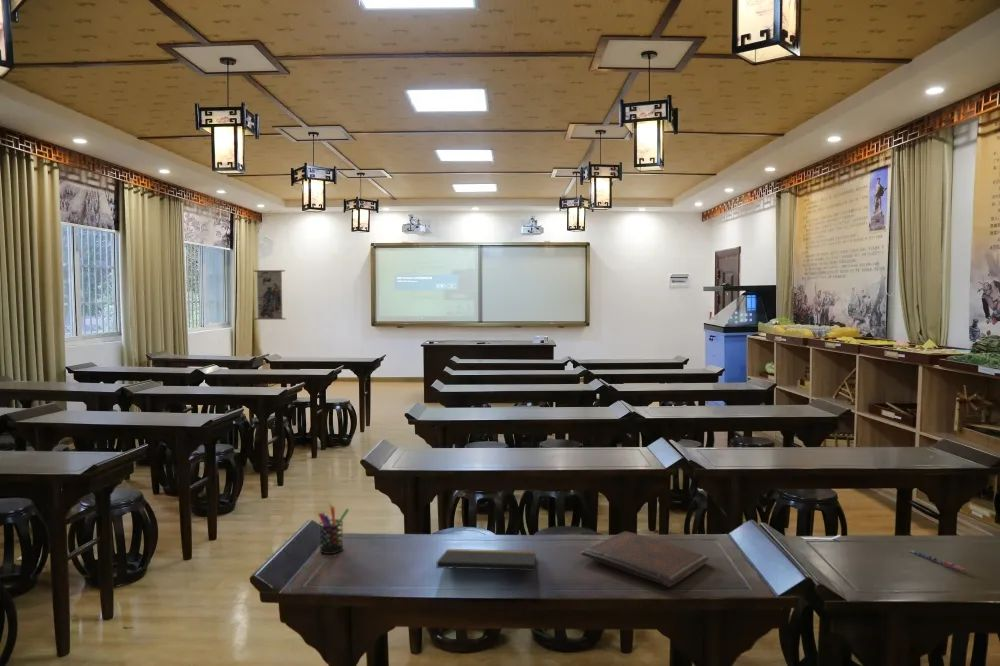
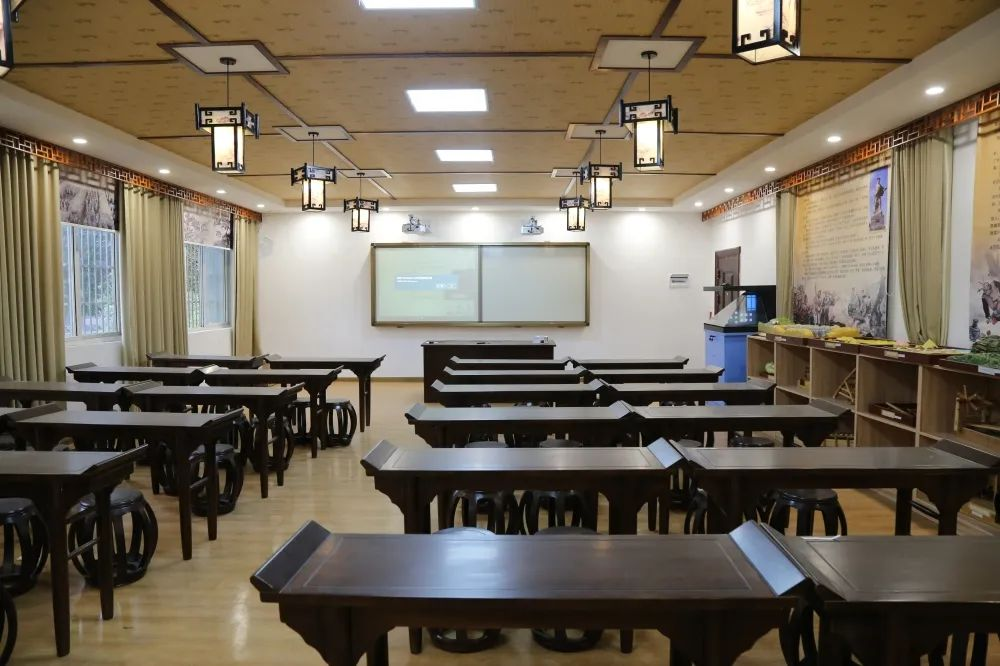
- book [580,530,710,588]
- wall scroll [253,267,287,320]
- pen holder [317,503,350,555]
- pen [909,549,966,572]
- notepad [436,548,539,585]
